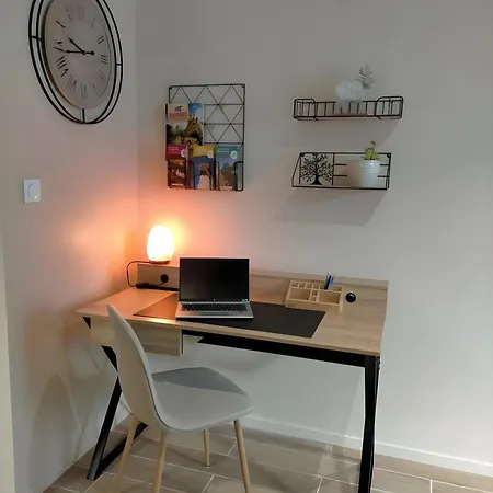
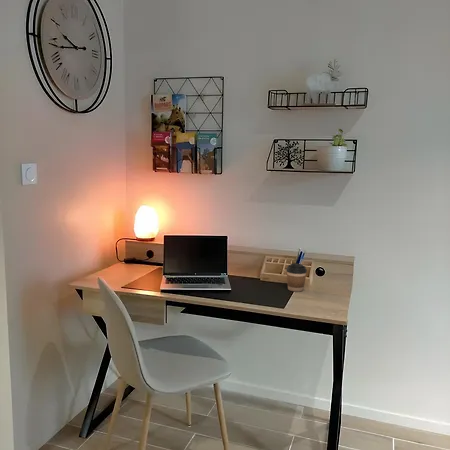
+ coffee cup [285,263,308,293]
